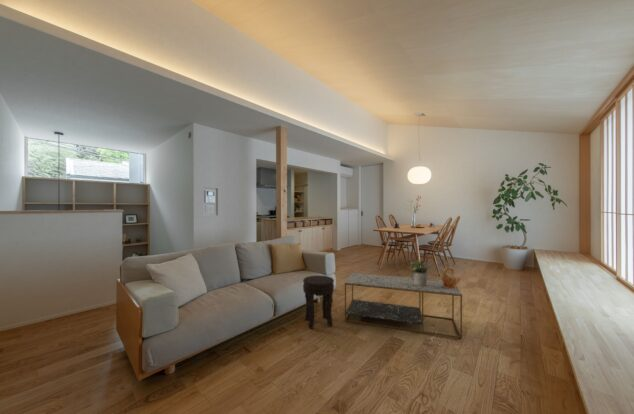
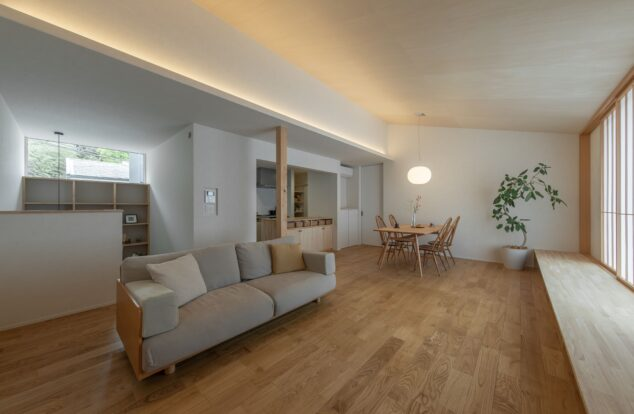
- coffee table [344,272,463,339]
- side table [302,274,335,329]
- ceramic vessel [441,261,461,289]
- potted plant [407,259,429,286]
